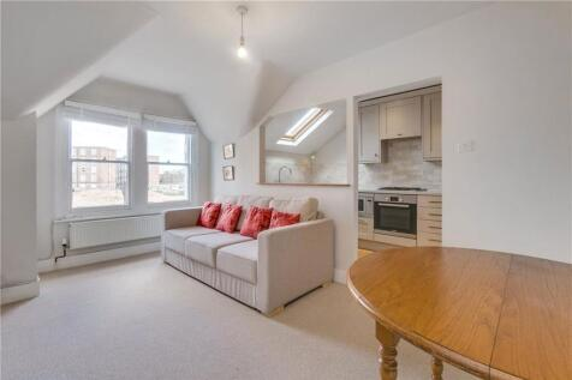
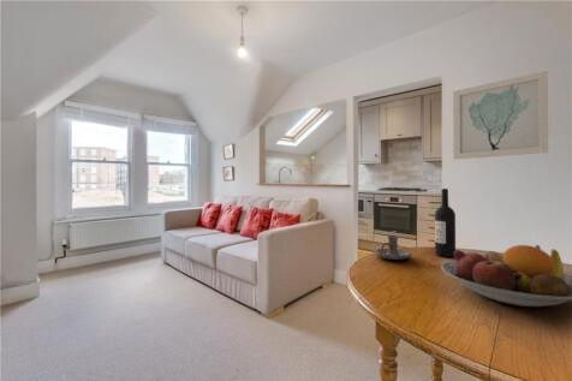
+ wall art [452,70,549,161]
+ wine bottle [434,187,457,257]
+ candle holder [375,234,412,261]
+ fruit bowl [440,244,572,308]
